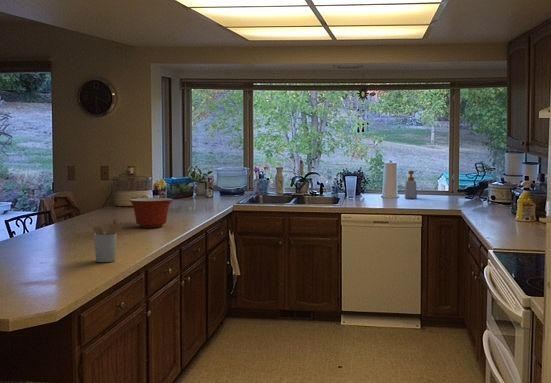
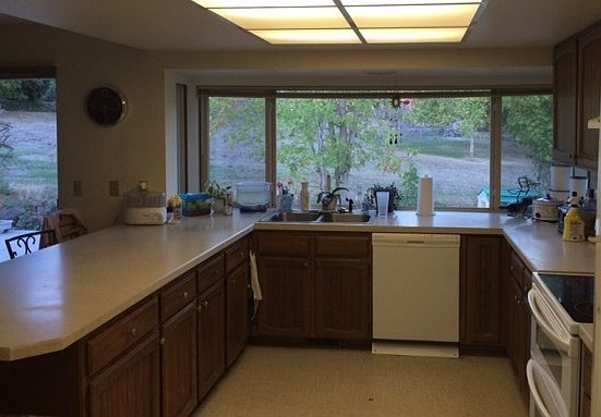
- mixing bowl [129,197,174,229]
- utensil holder [92,218,126,263]
- soap bottle [404,170,423,200]
